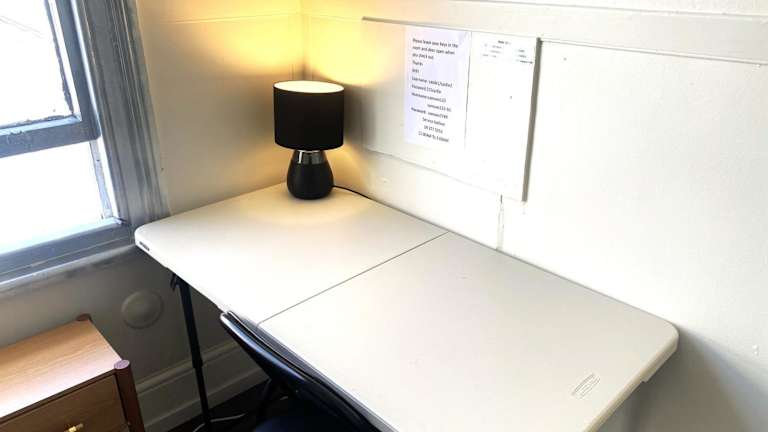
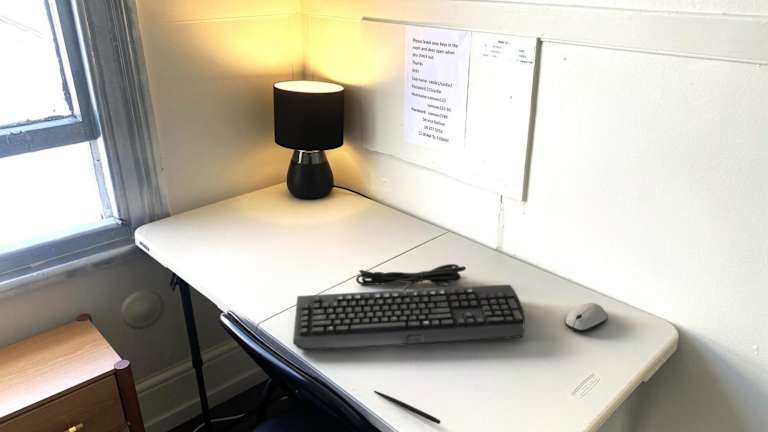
+ computer mouse [564,302,608,334]
+ pen [373,390,442,425]
+ keyboard [292,263,526,351]
